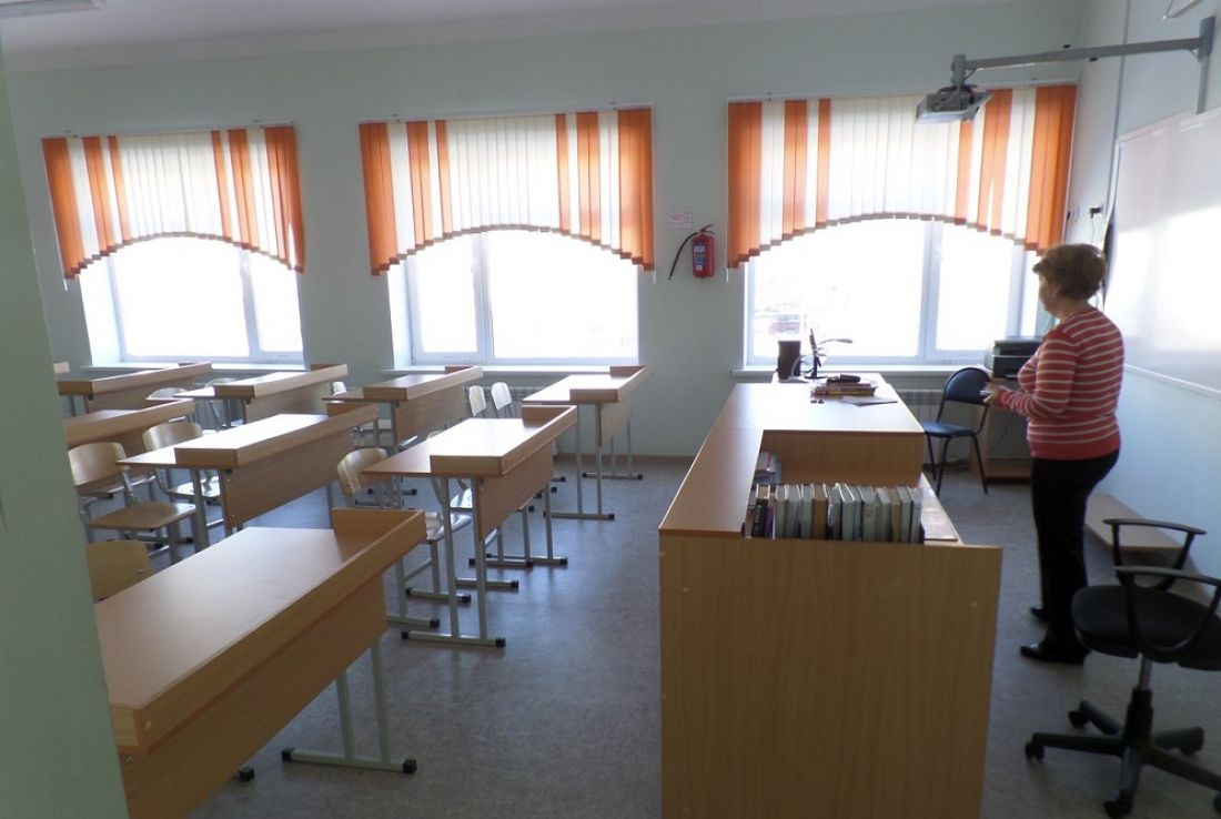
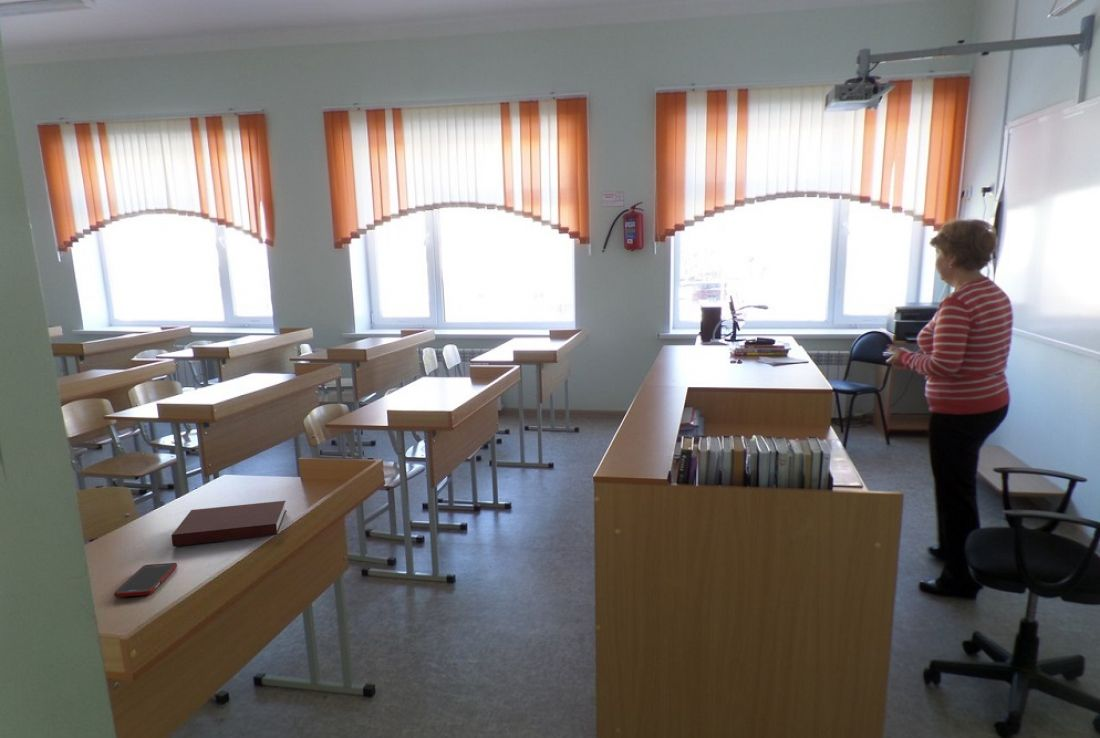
+ cell phone [113,562,178,598]
+ notebook [171,500,287,547]
